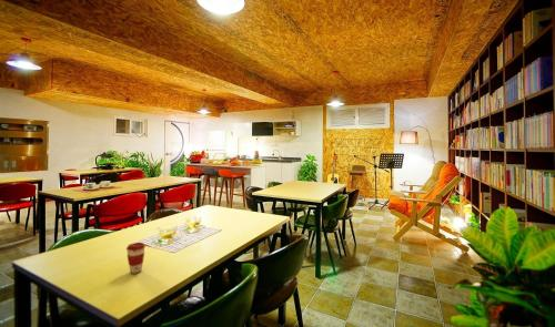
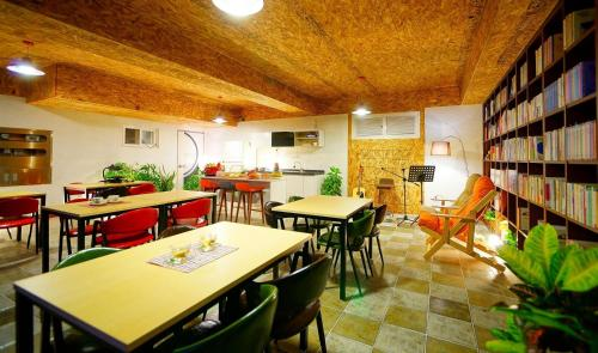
- coffee cup [125,242,147,275]
